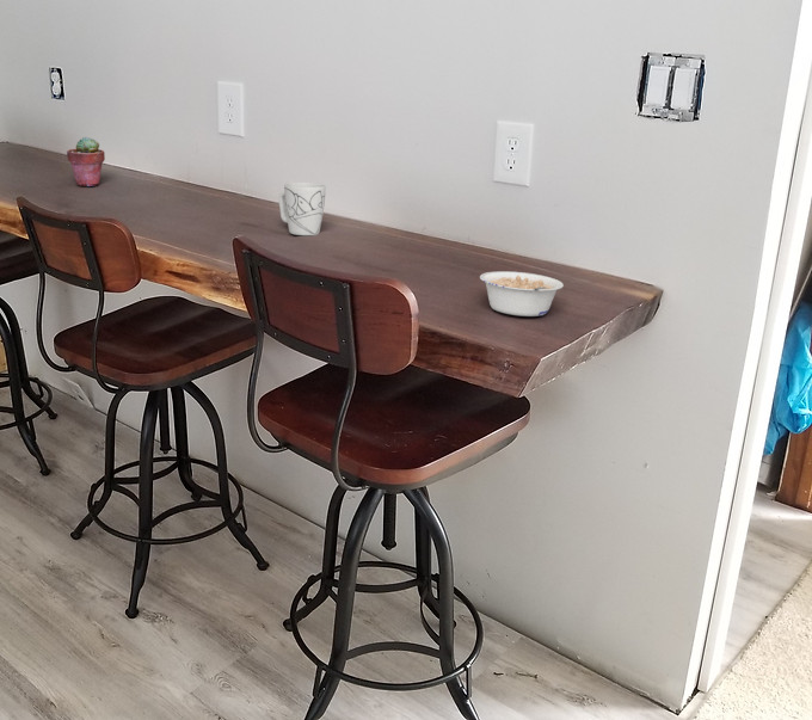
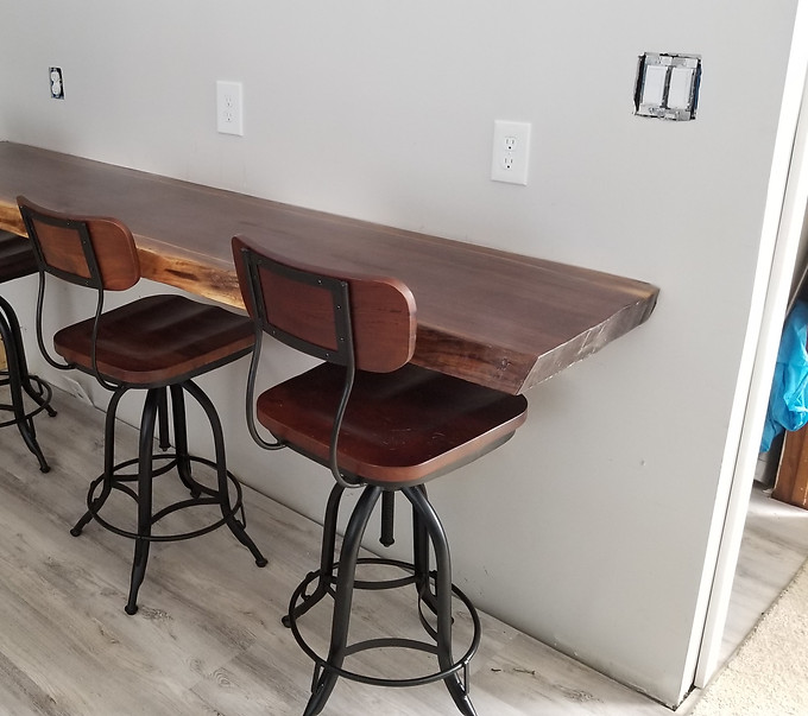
- mug [277,181,327,236]
- legume [479,270,565,318]
- potted succulent [66,136,106,187]
